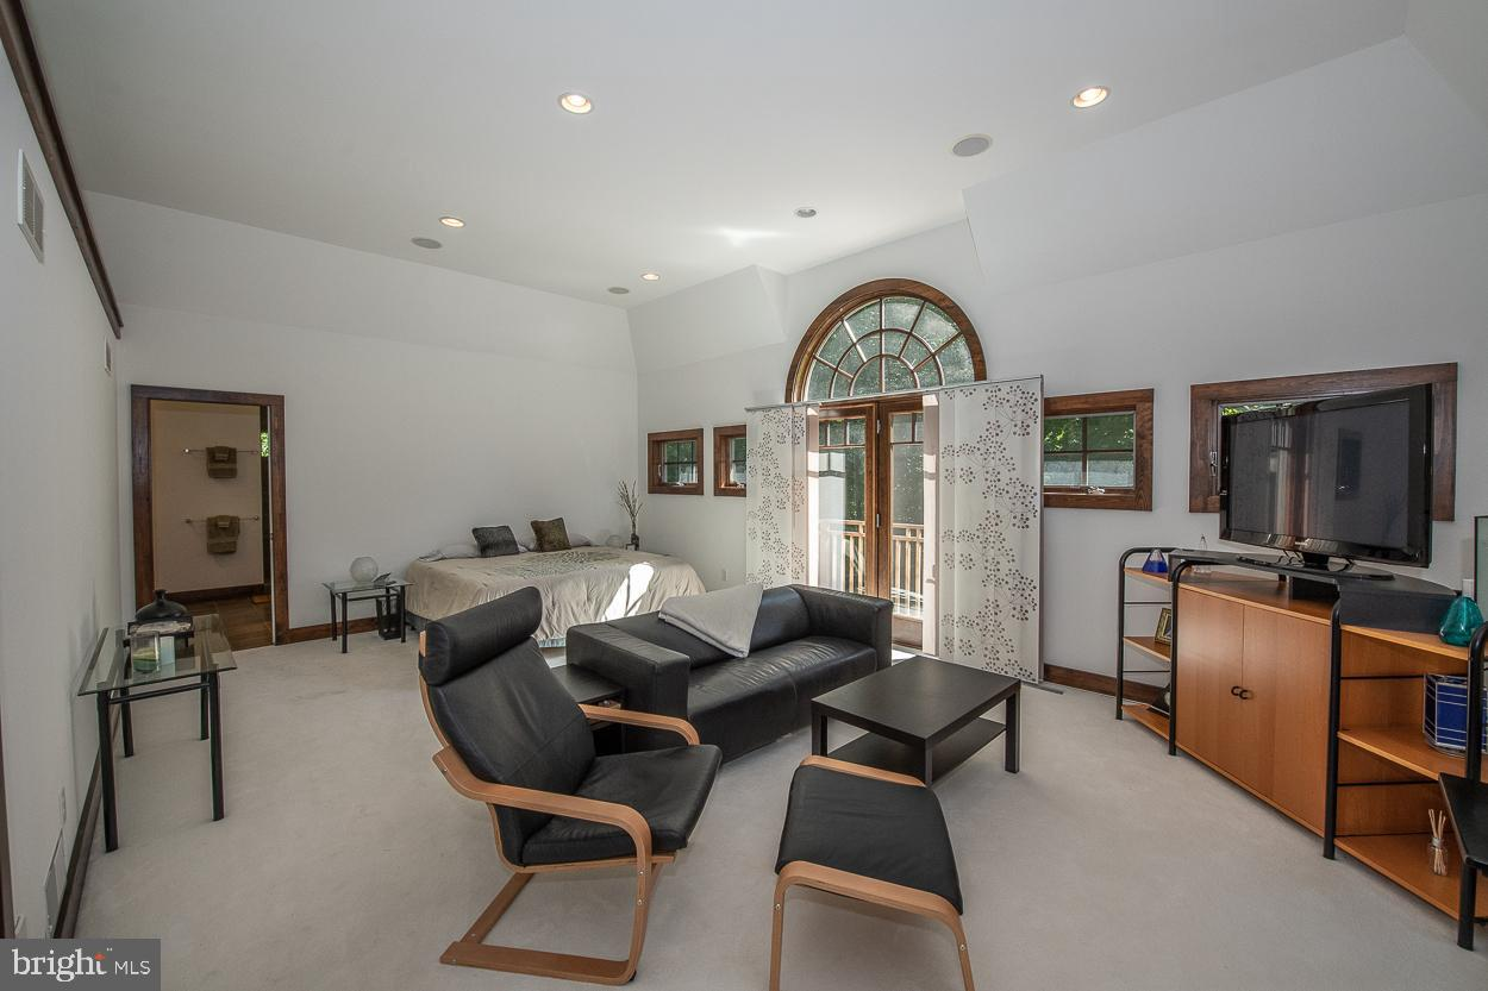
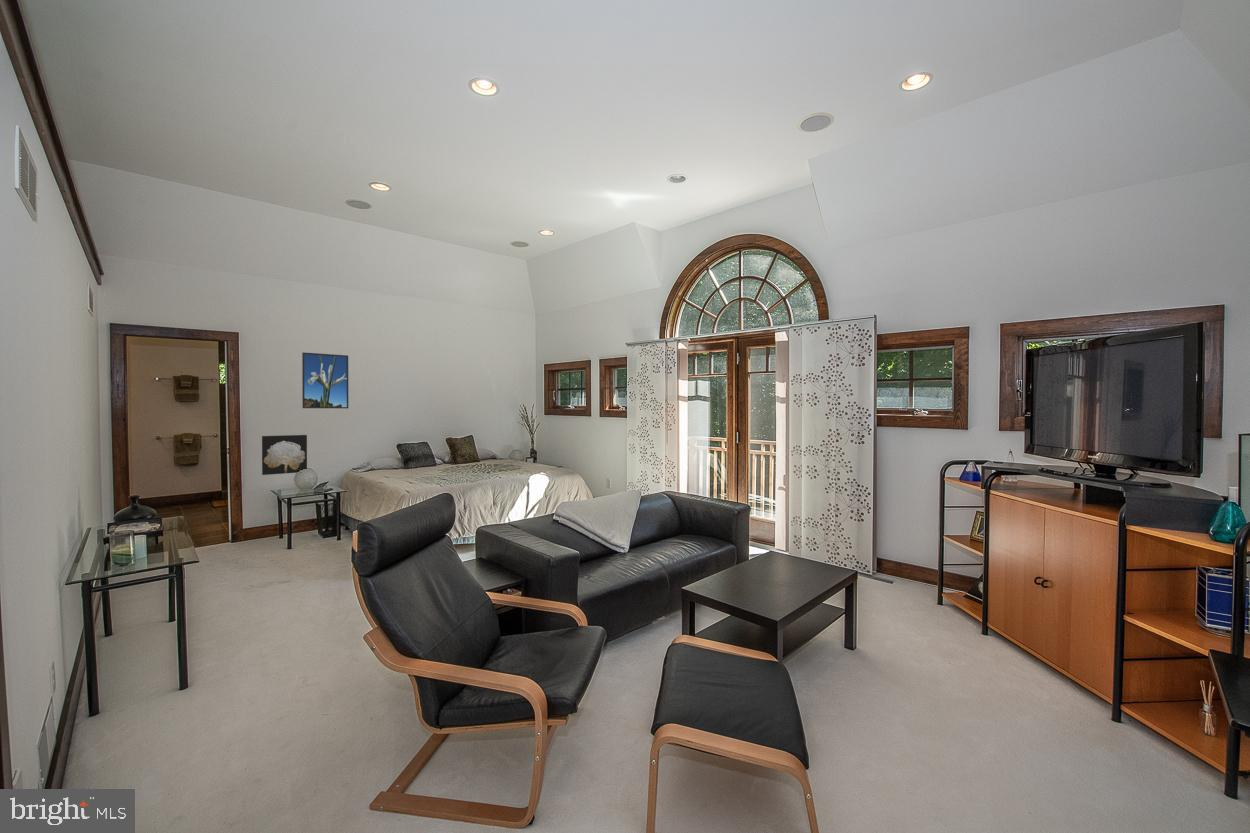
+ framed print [301,351,349,409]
+ wall art [261,434,308,476]
